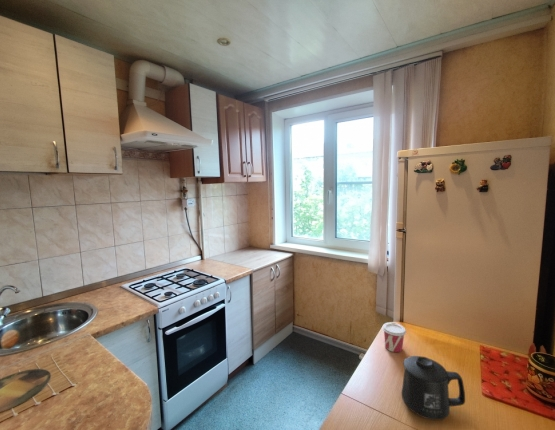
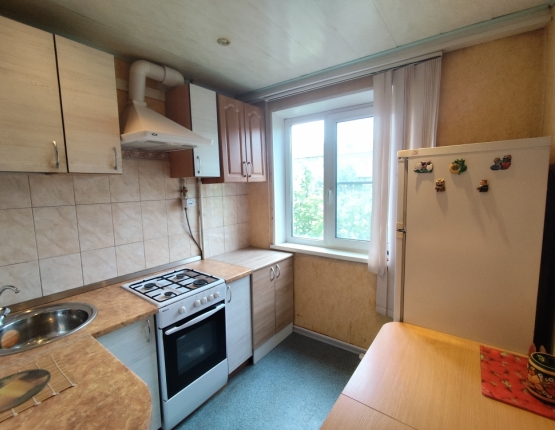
- mug [401,355,466,421]
- cup [381,322,407,353]
